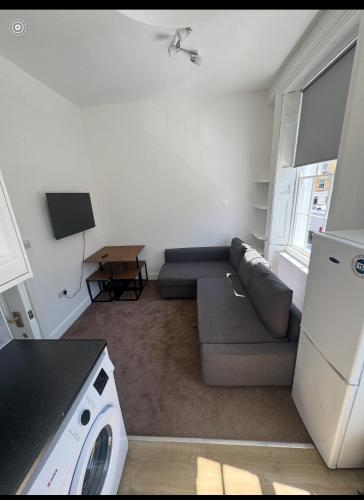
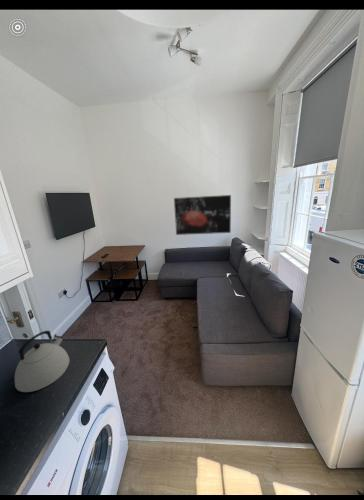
+ kettle [14,330,70,393]
+ wall art [173,194,232,236]
